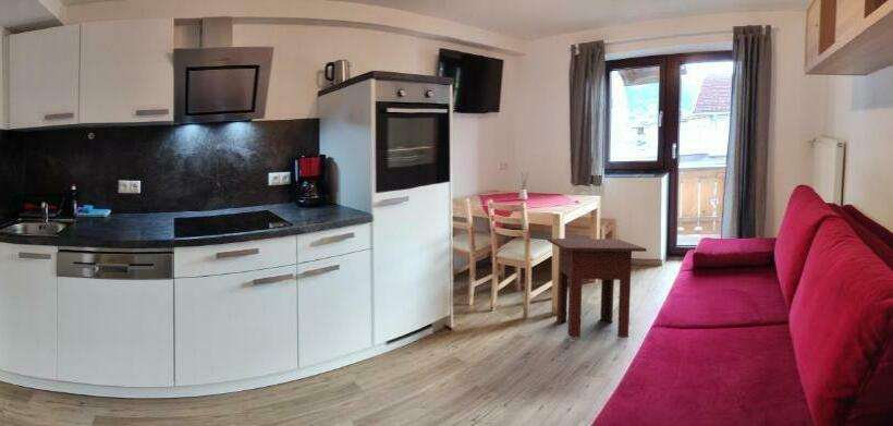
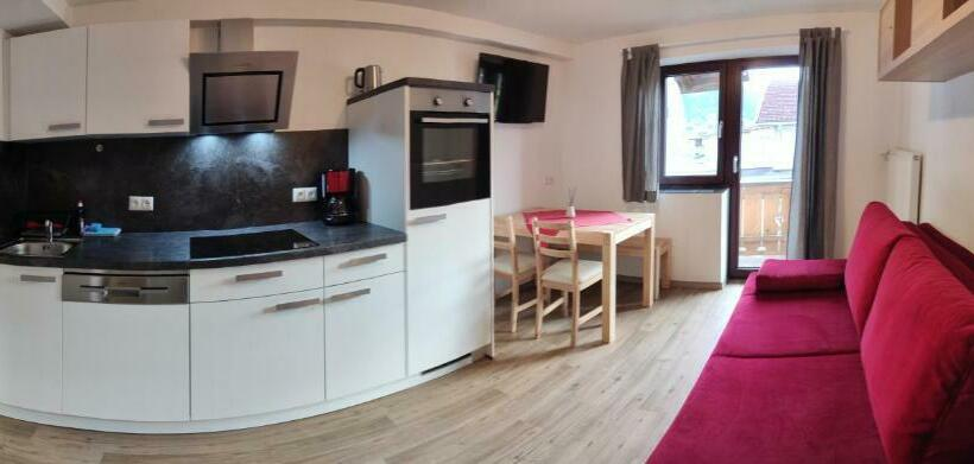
- side table [547,238,648,339]
